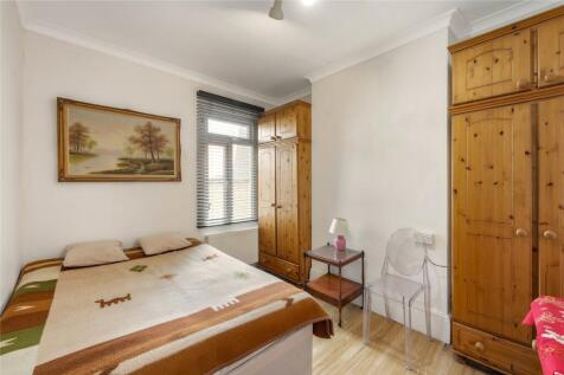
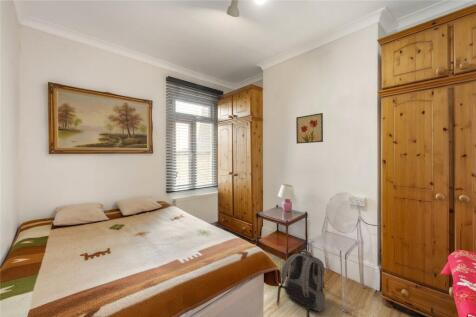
+ wall art [295,112,324,145]
+ backpack [276,249,326,317]
